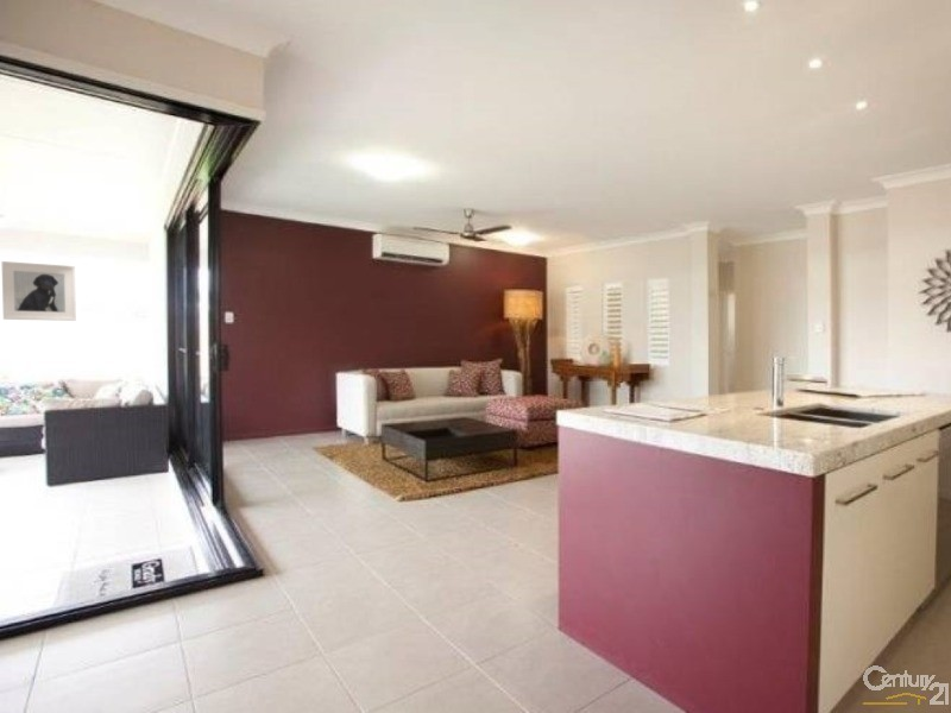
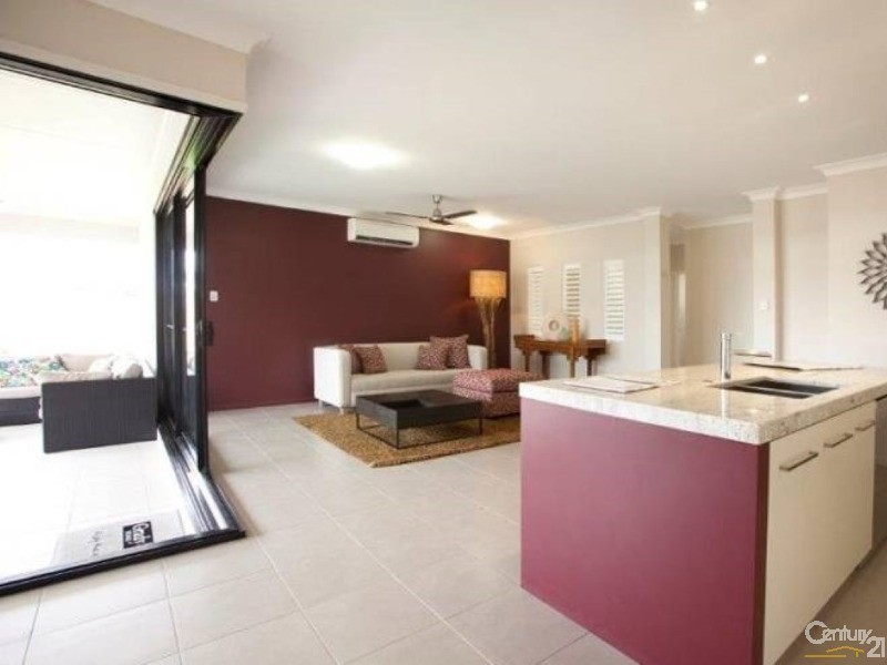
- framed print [1,260,77,322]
